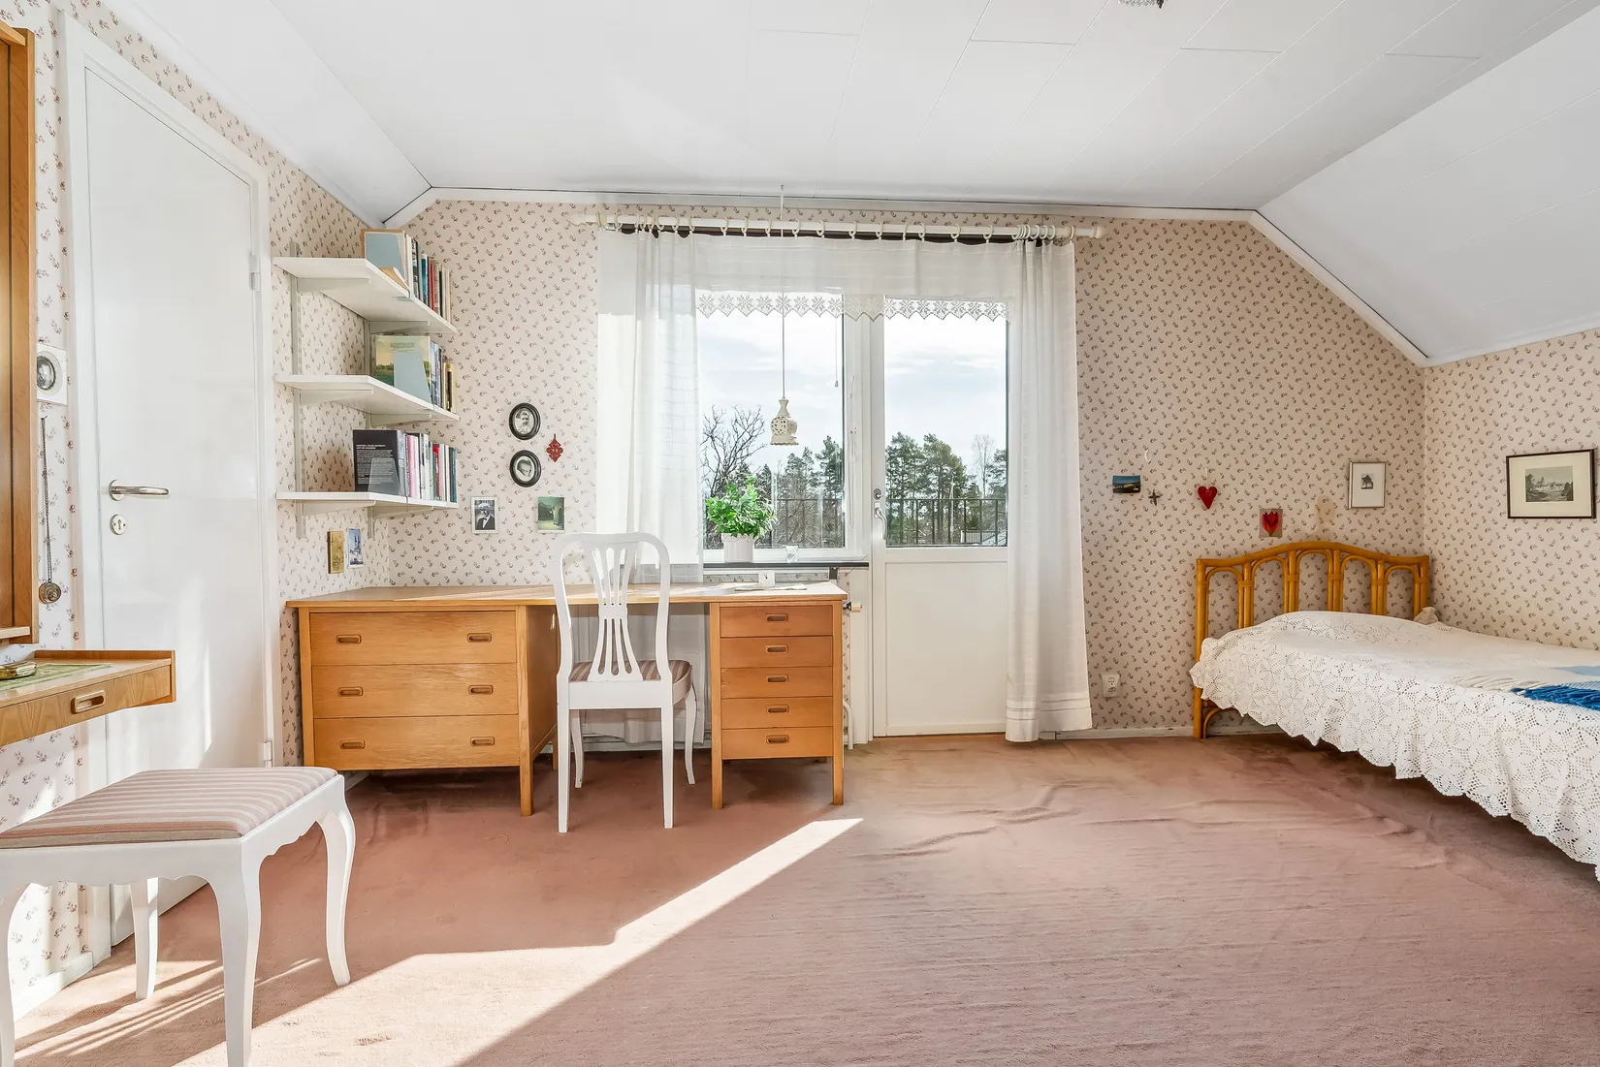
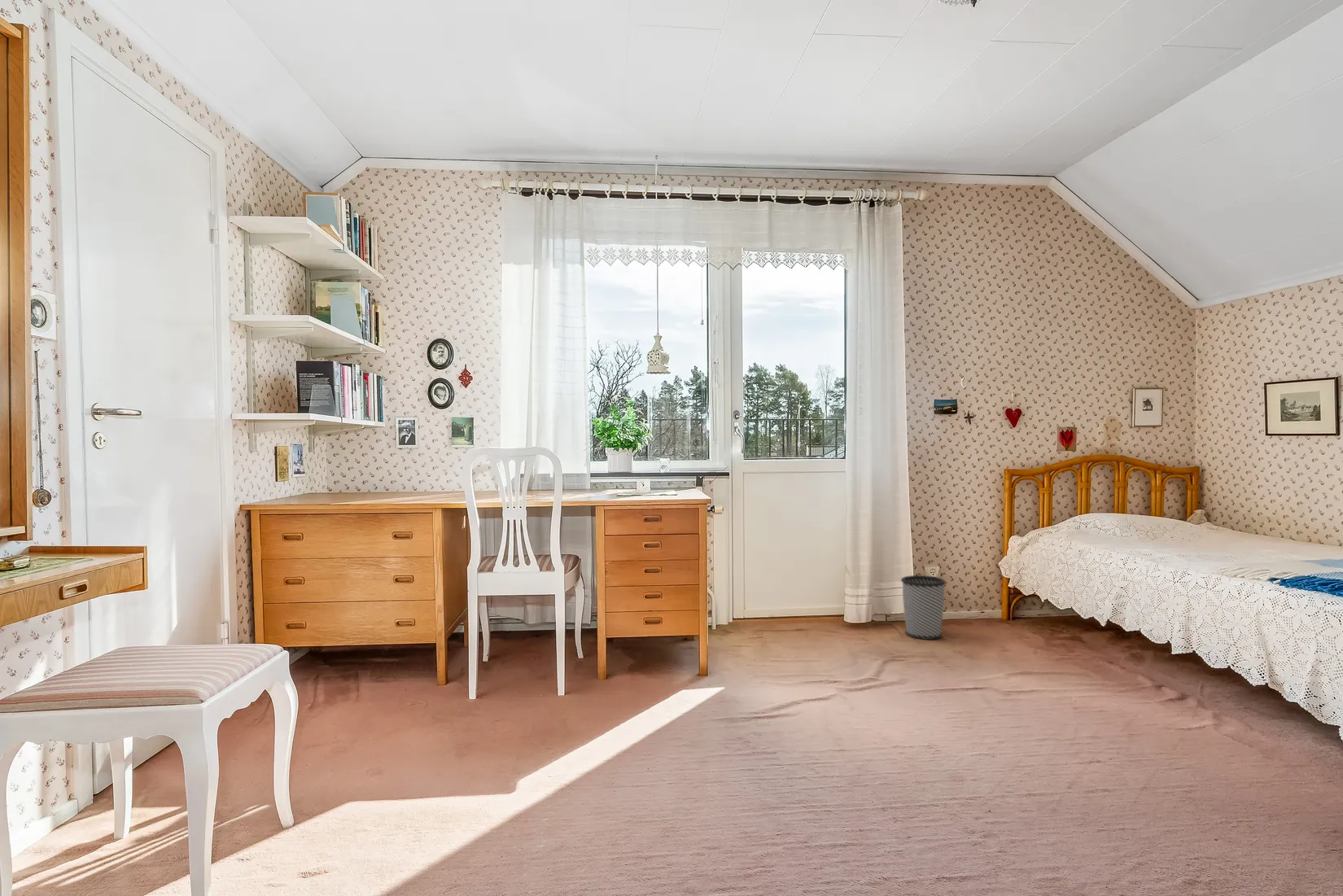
+ wastebasket [900,575,947,640]
